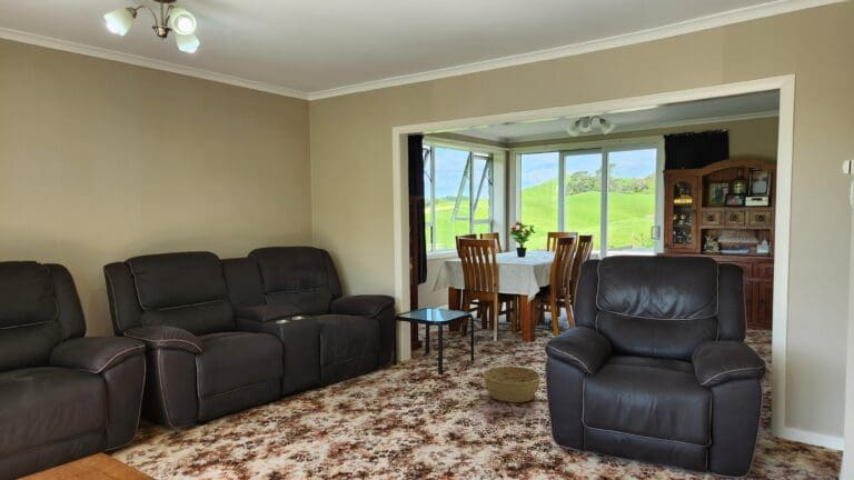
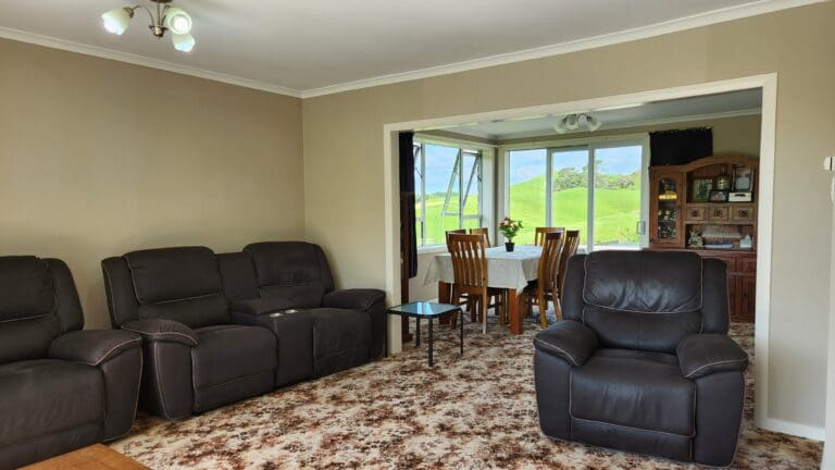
- basket [483,366,543,403]
